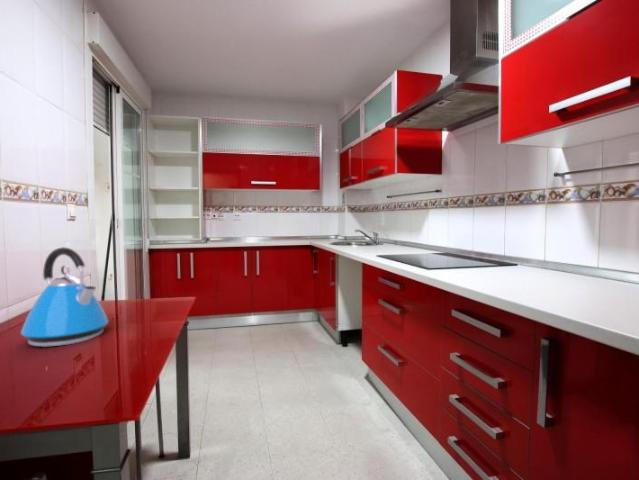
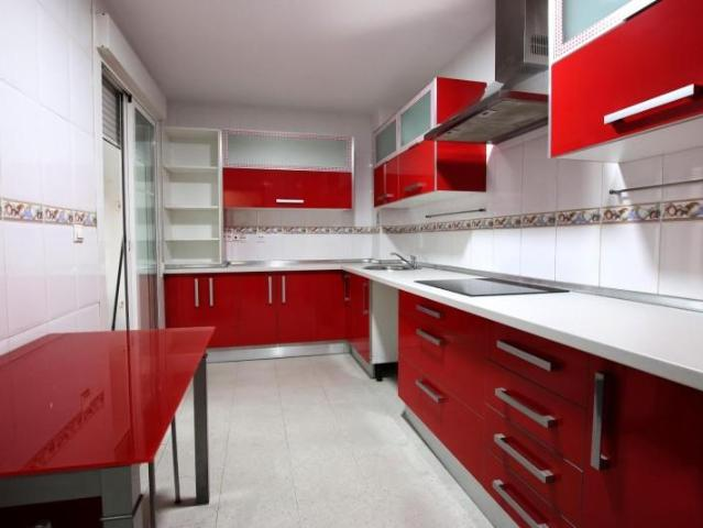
- kettle [20,246,109,348]
